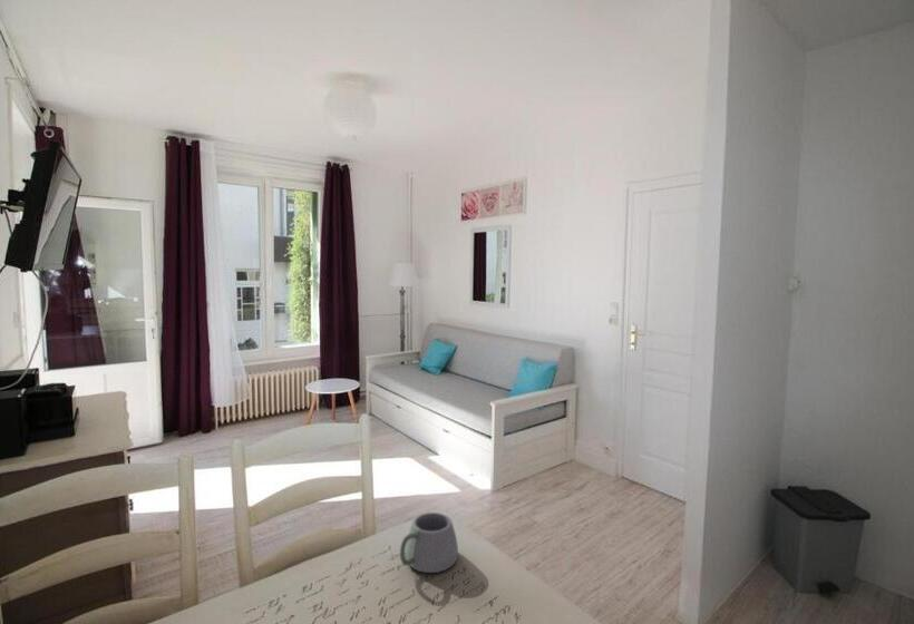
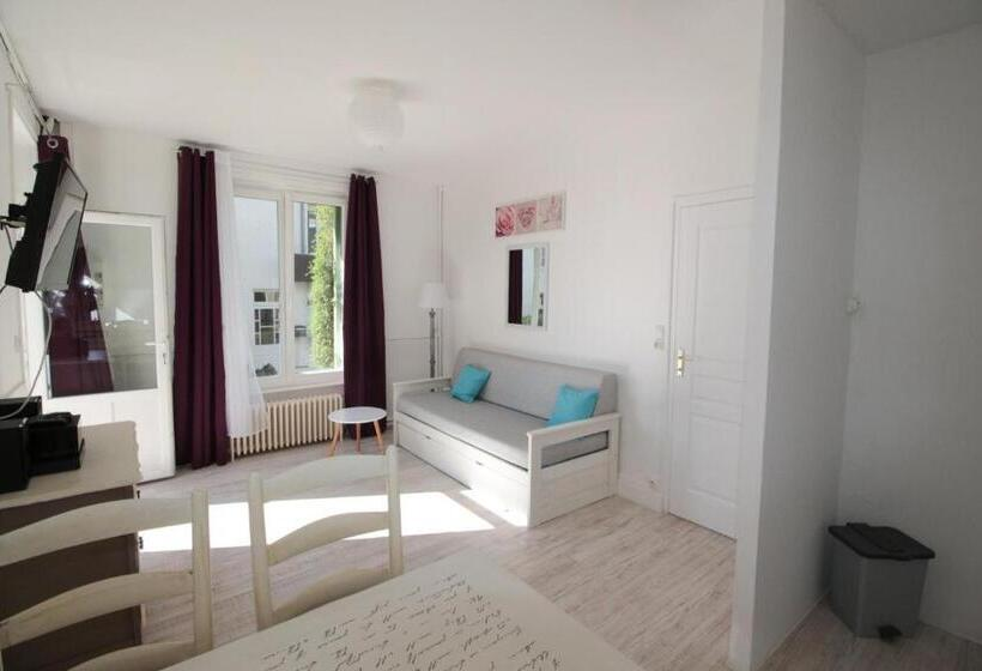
- mug [391,511,459,574]
